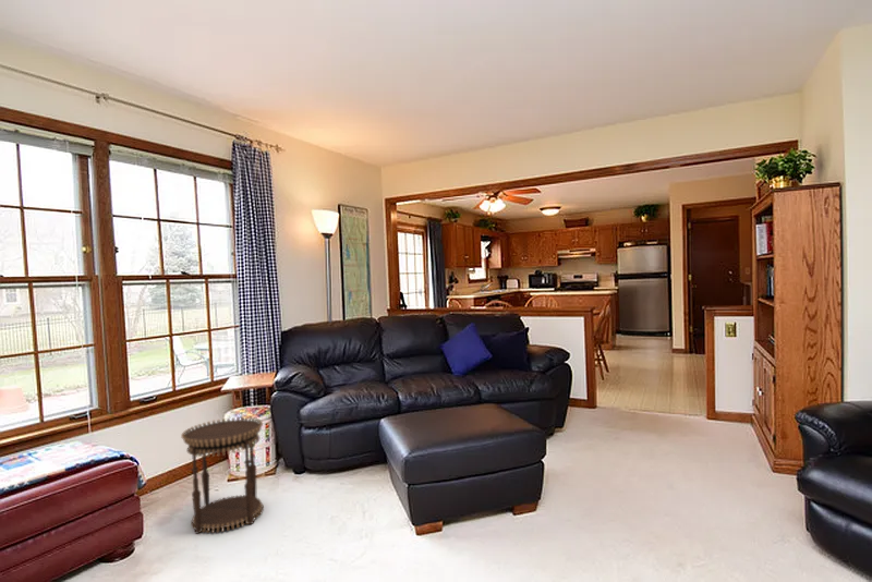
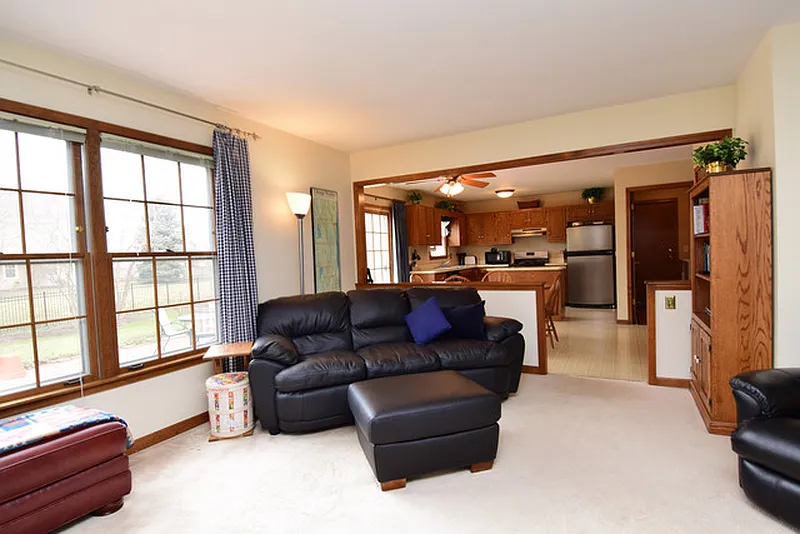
- side table [180,416,265,535]
